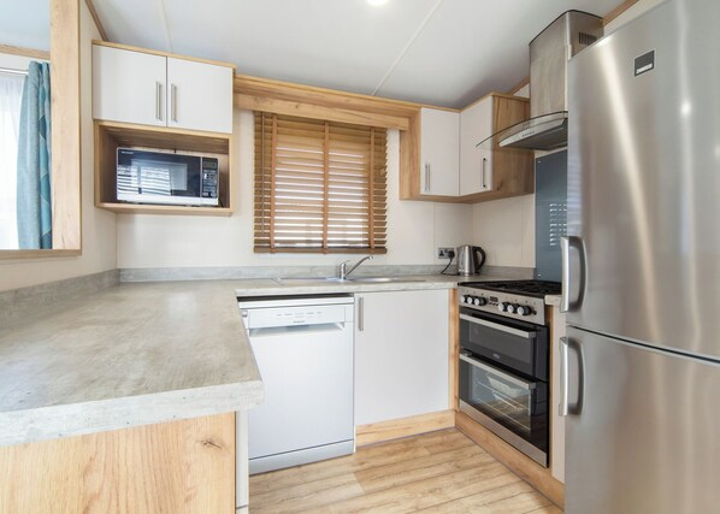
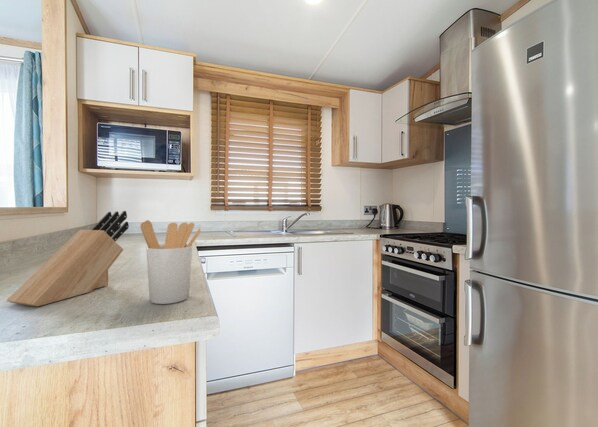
+ knife block [6,210,130,307]
+ utensil holder [139,219,202,305]
